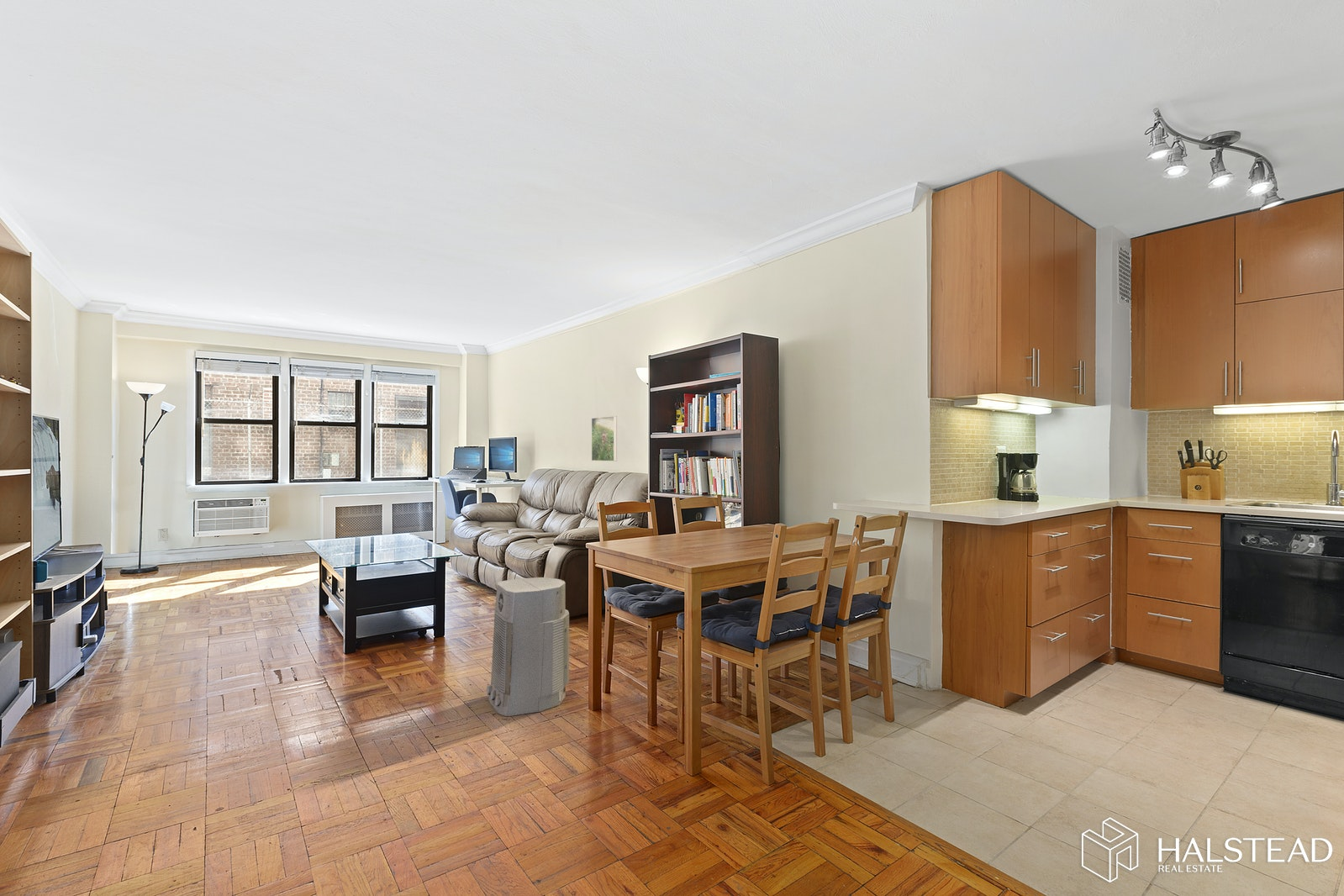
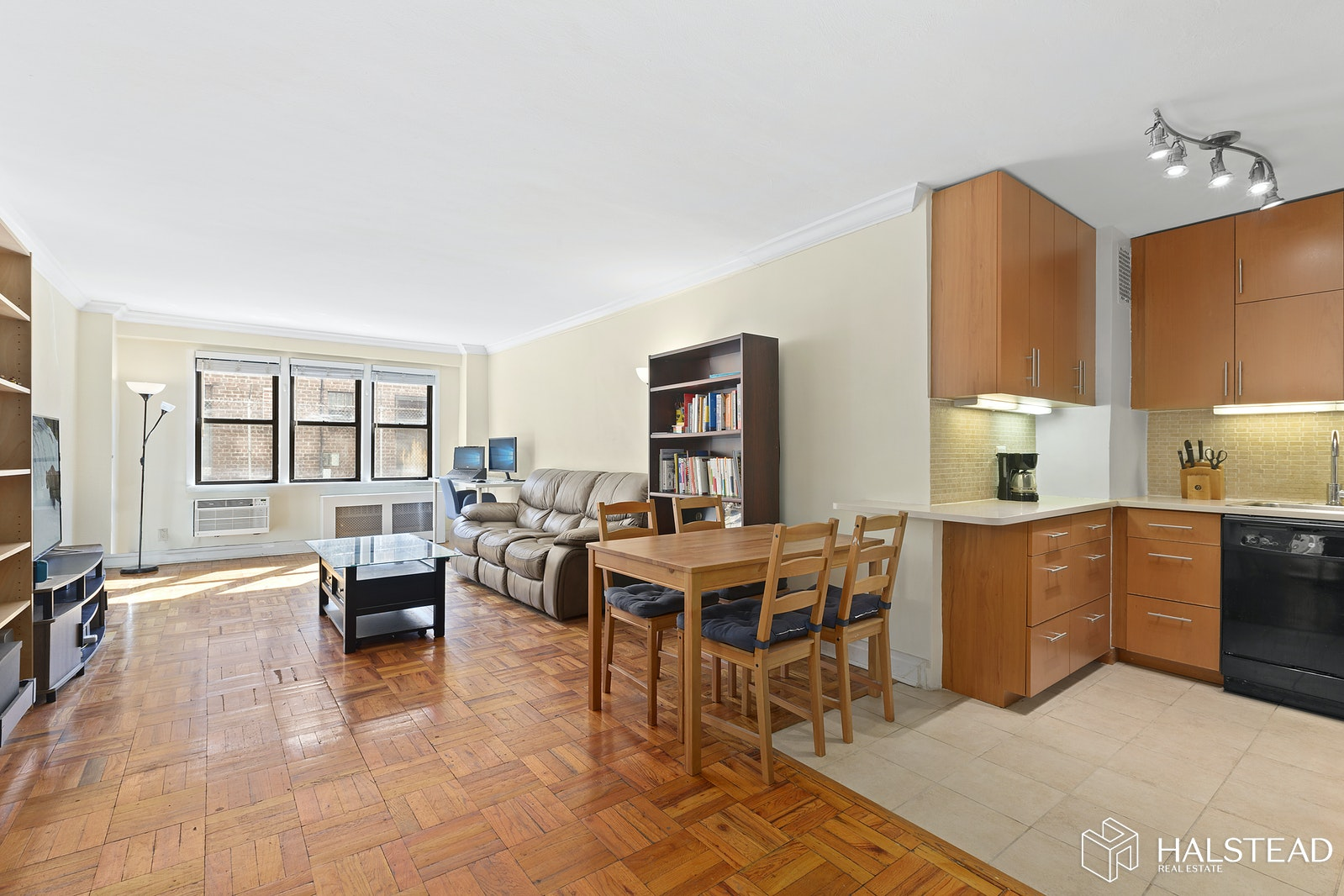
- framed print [591,415,618,462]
- air purifier [486,577,570,717]
